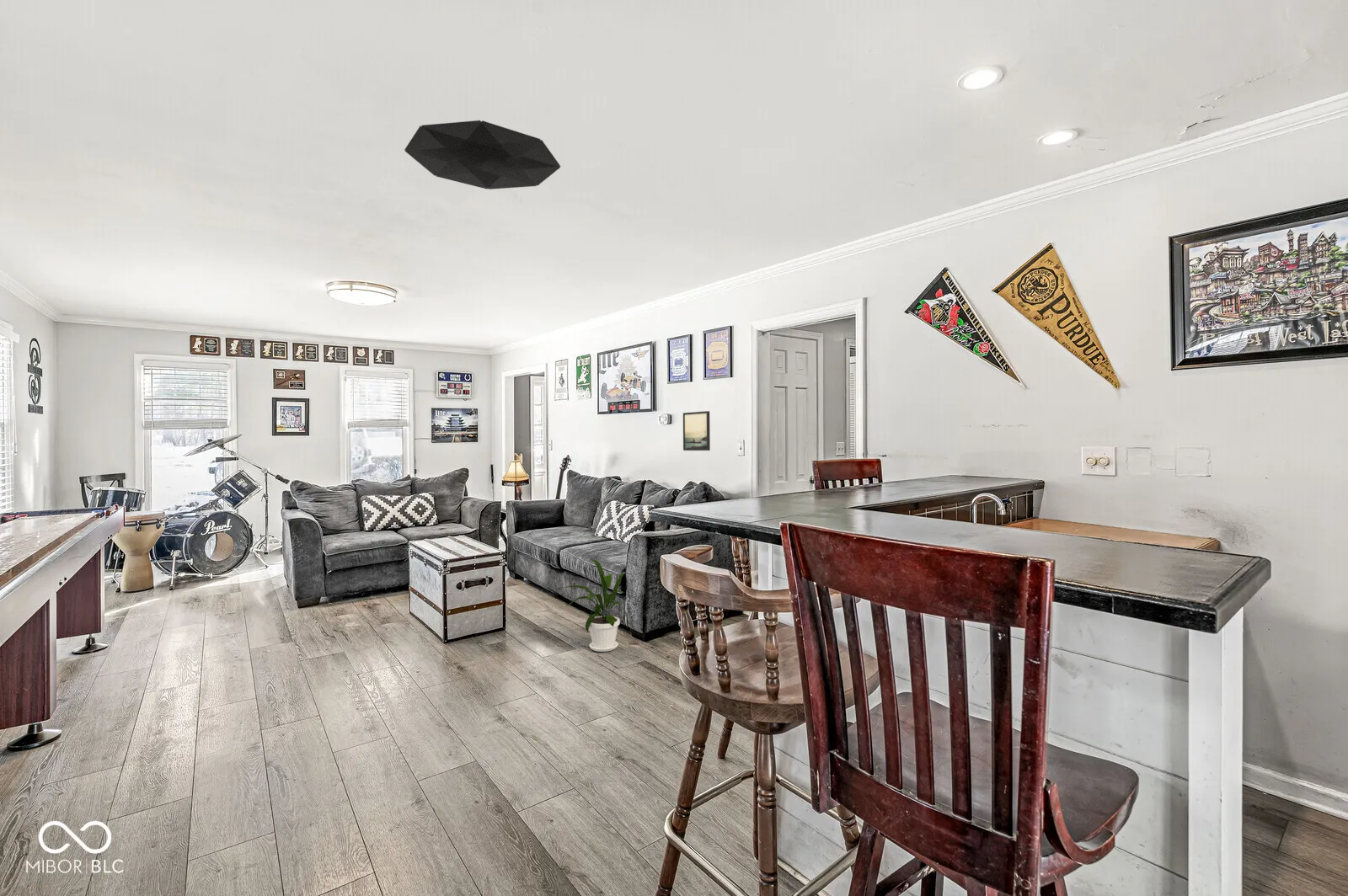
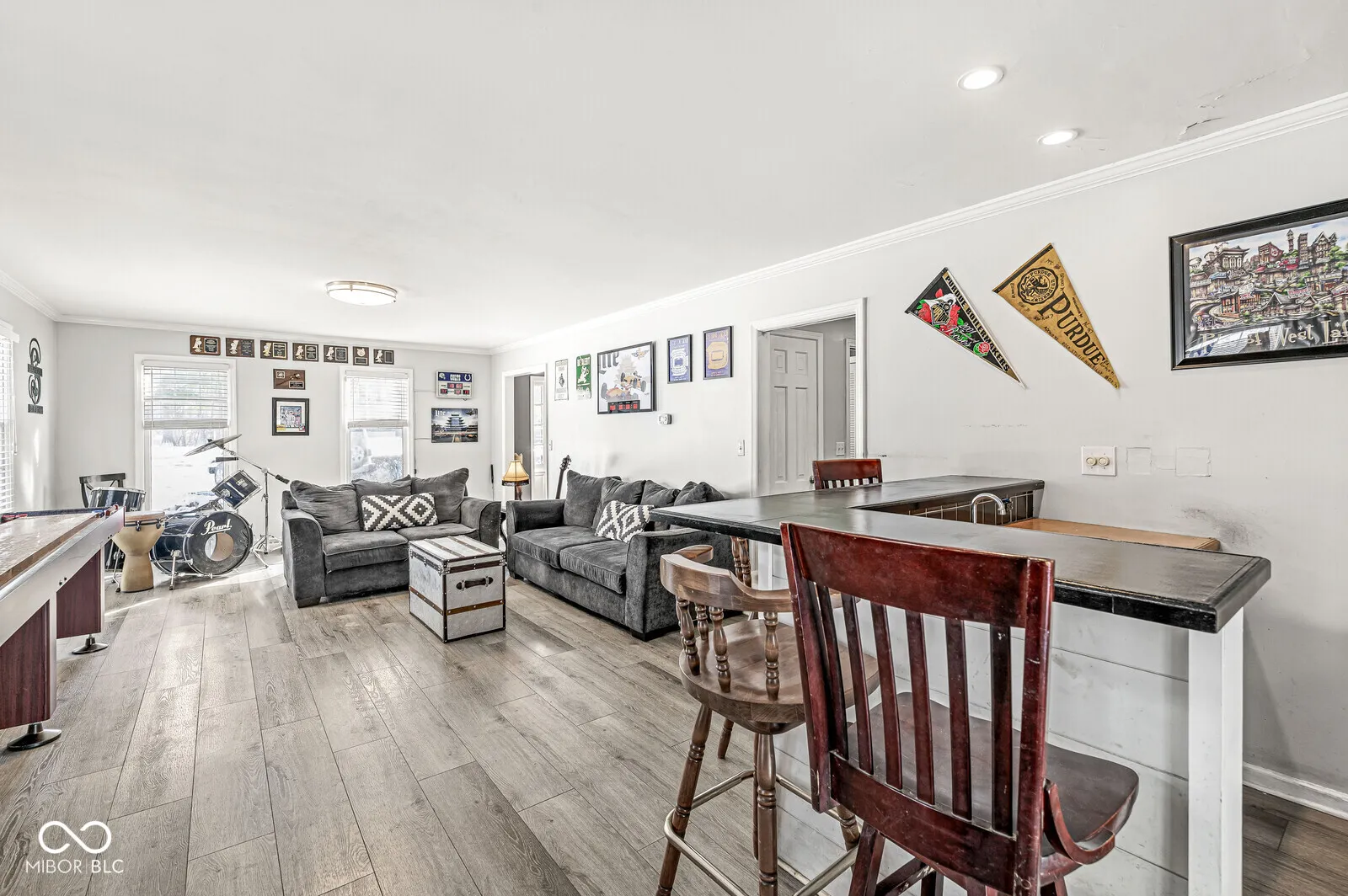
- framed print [682,410,711,451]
- ceiling light [404,120,561,190]
- house plant [556,557,629,653]
